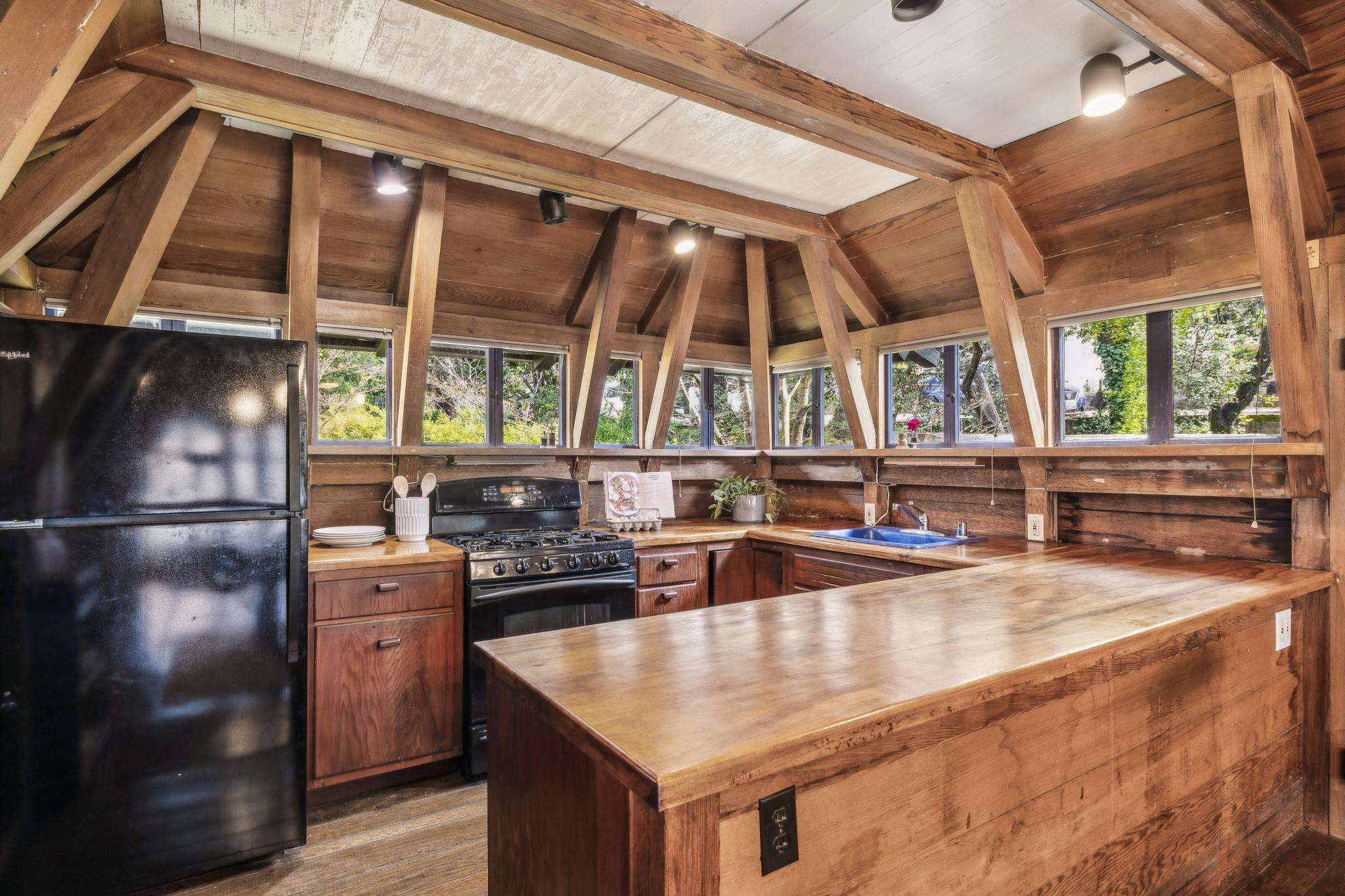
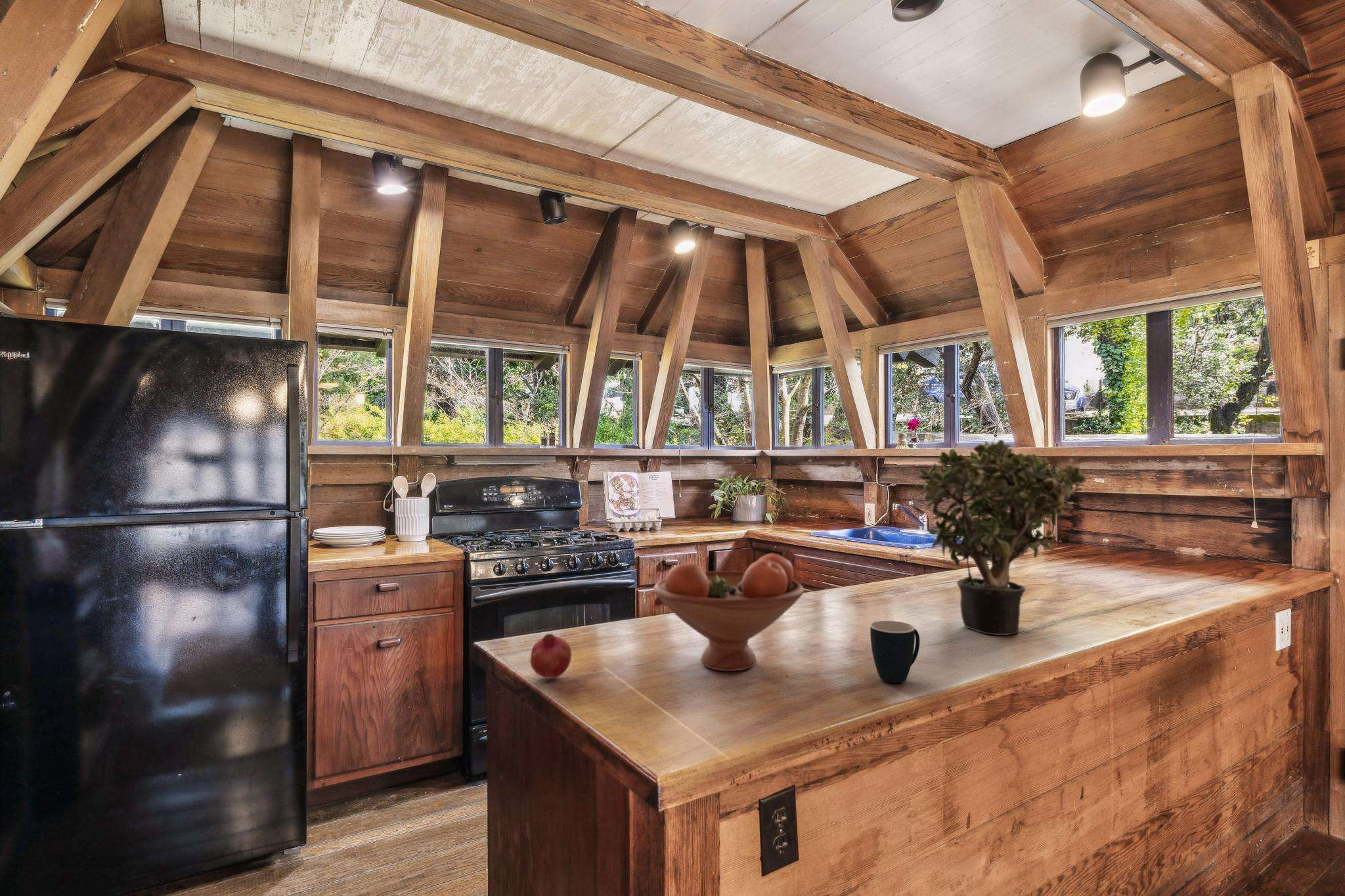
+ fruit bowl [653,553,805,672]
+ mug [870,620,920,684]
+ fruit [529,633,572,679]
+ potted plant [912,439,1087,636]
